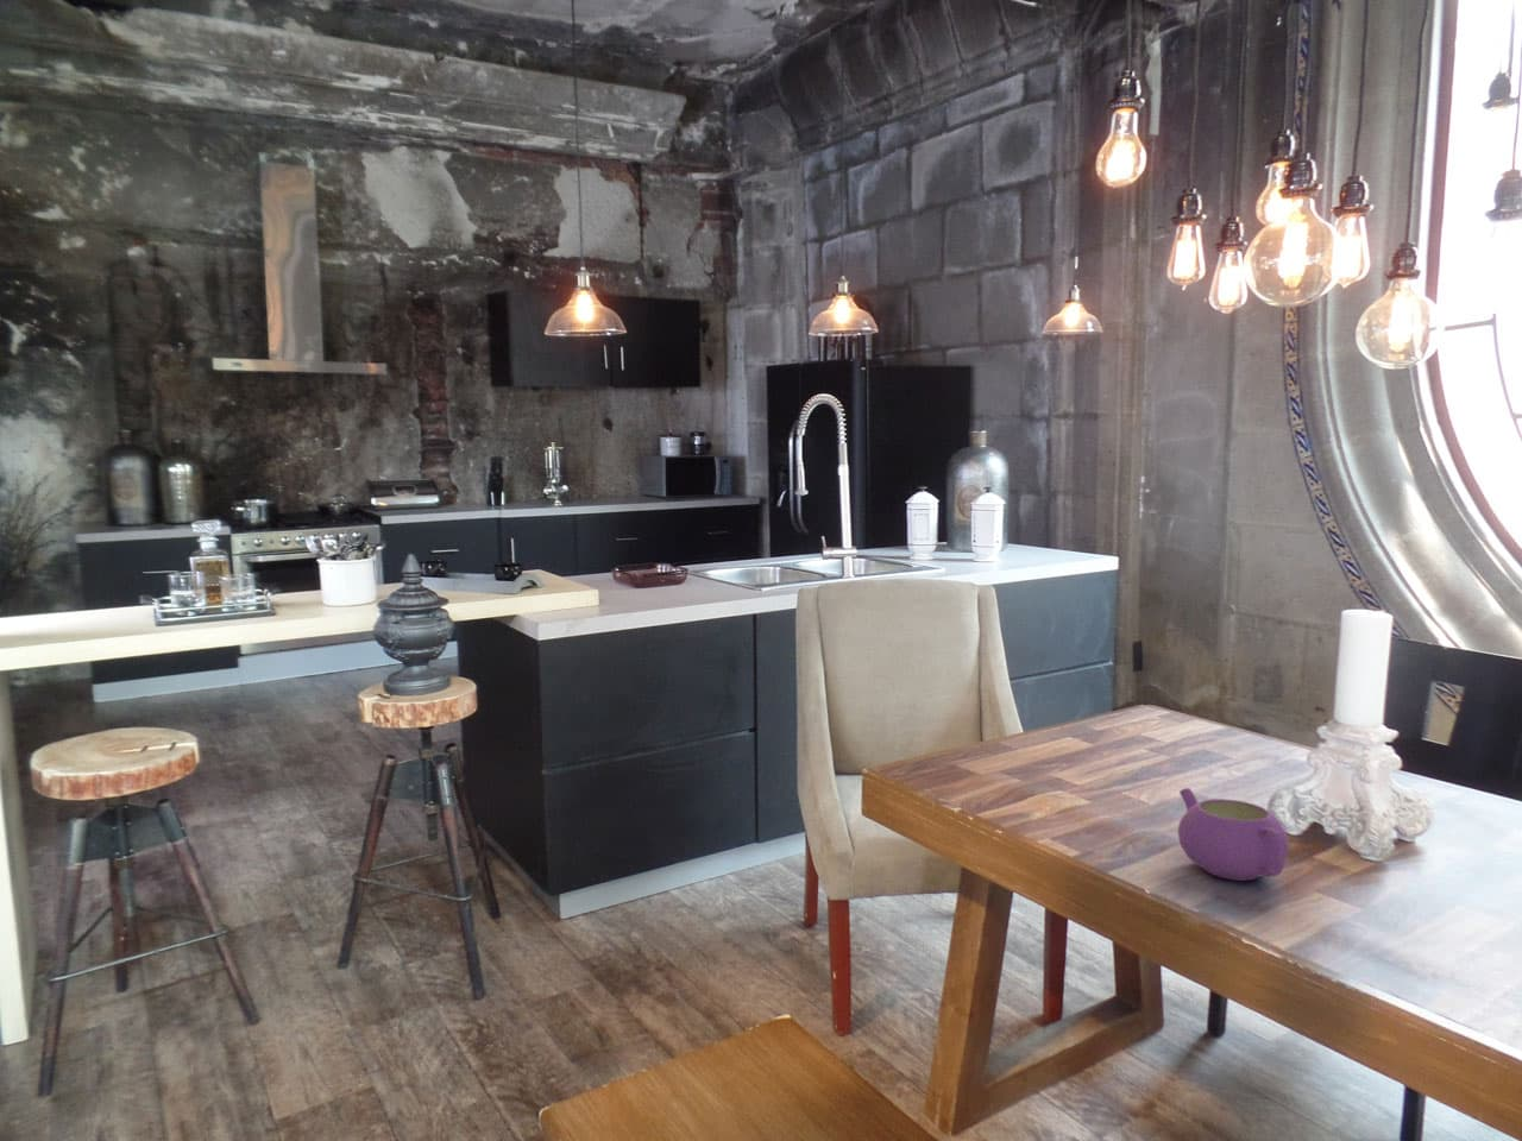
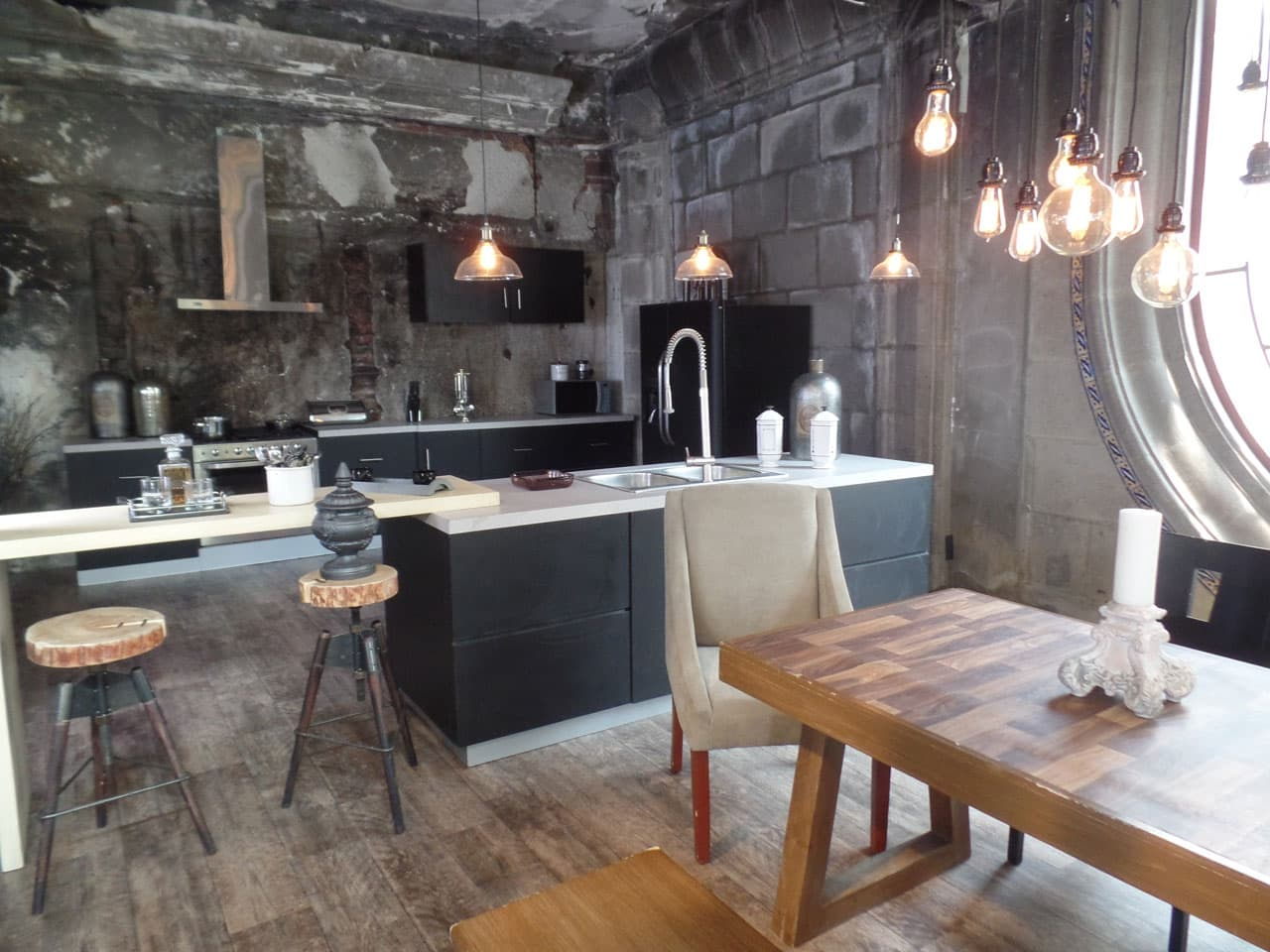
- teapot [1176,786,1291,882]
